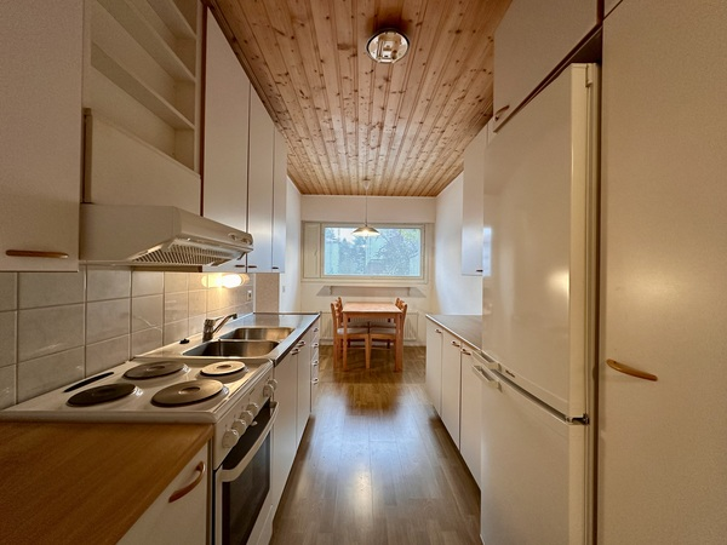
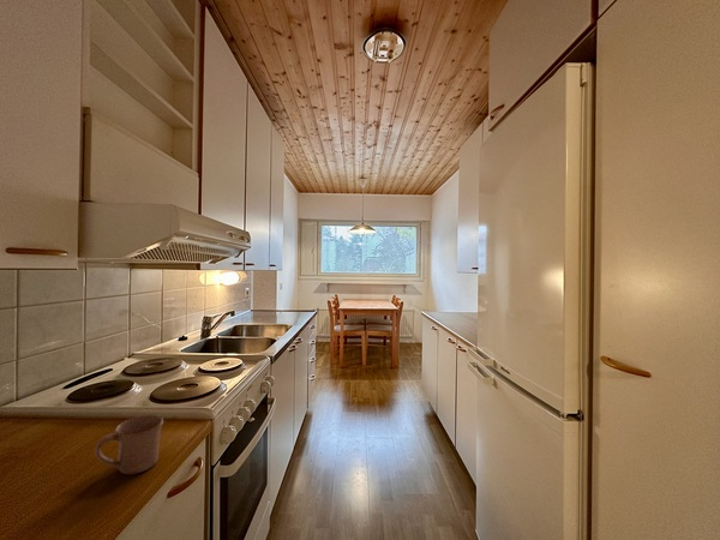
+ mug [94,414,164,475]
